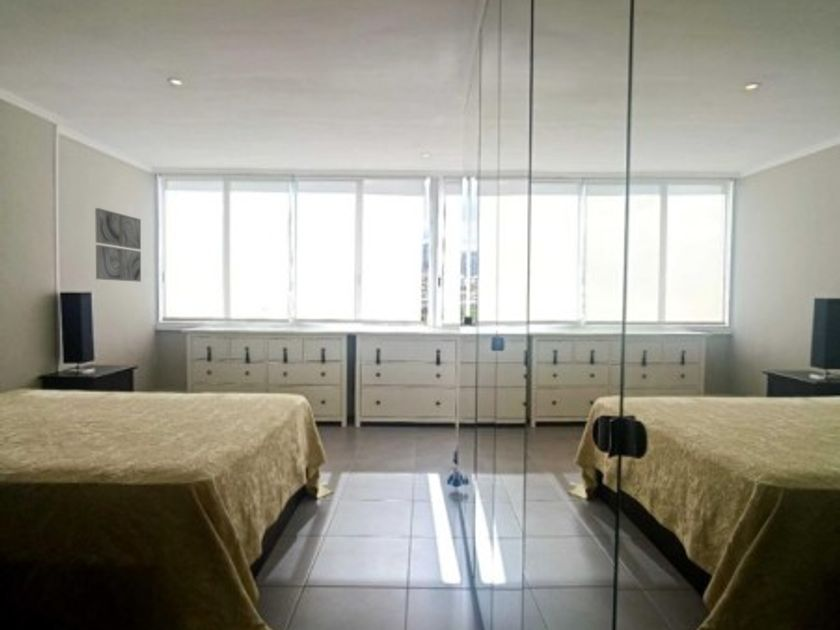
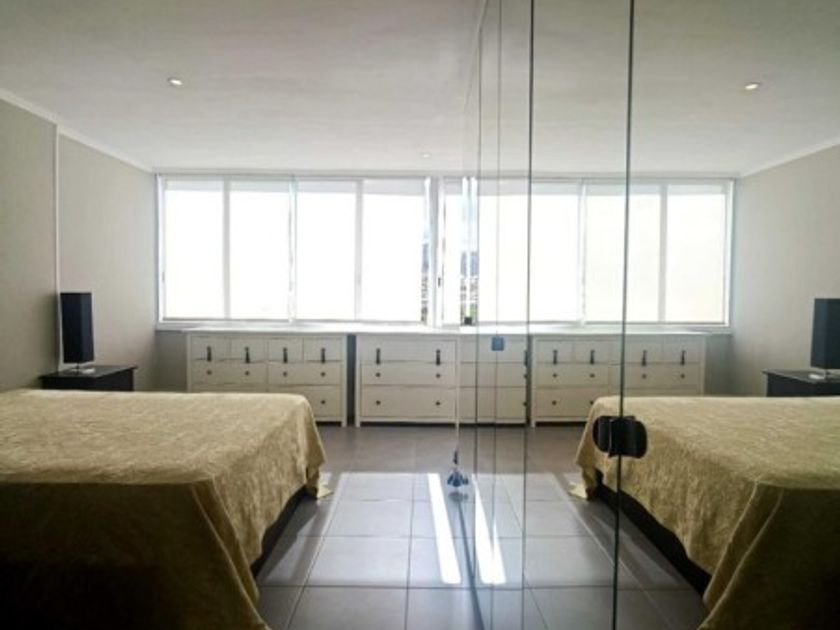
- wall art [94,207,142,283]
